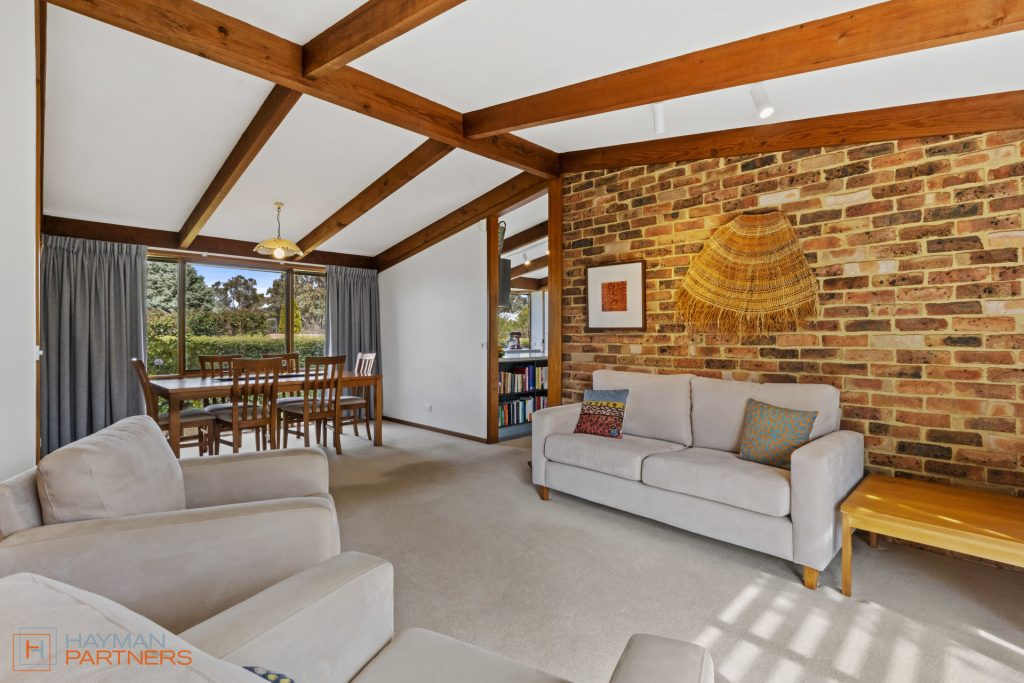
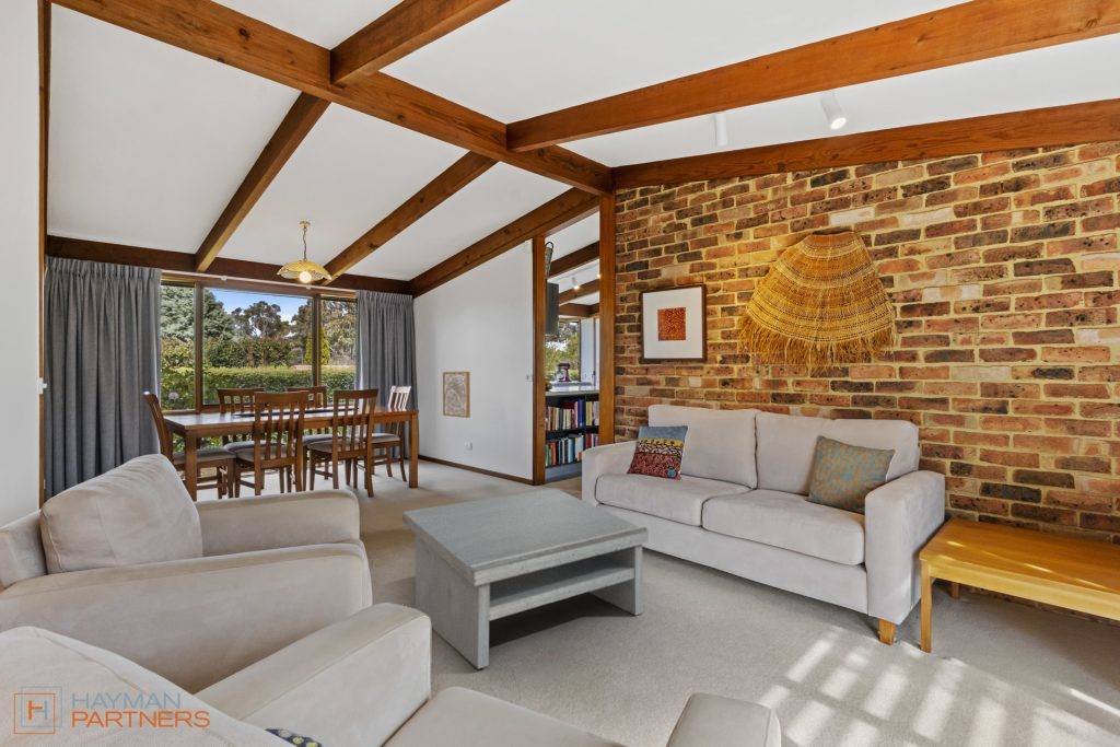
+ wall art [442,371,471,419]
+ coffee table [401,488,650,670]
